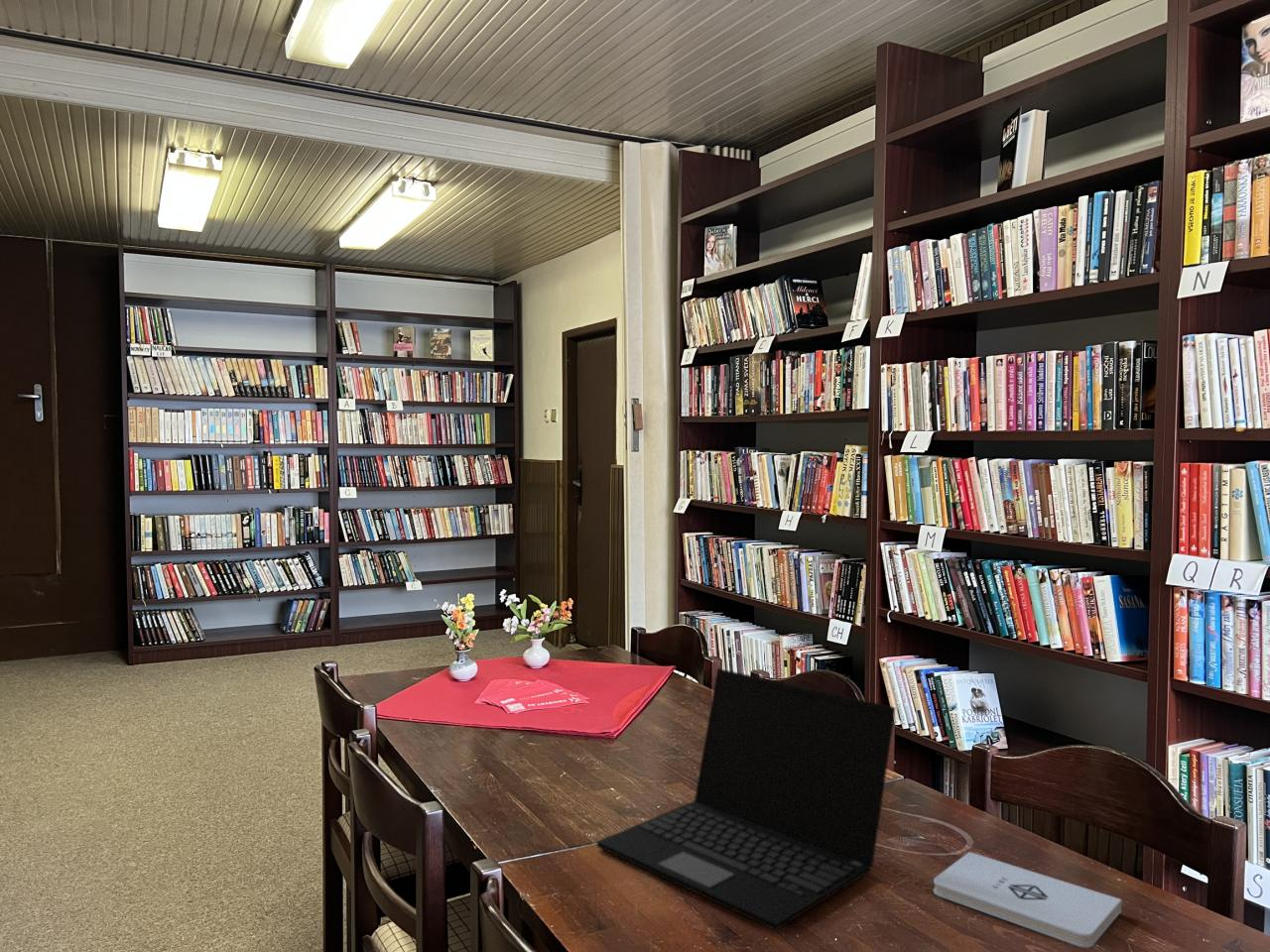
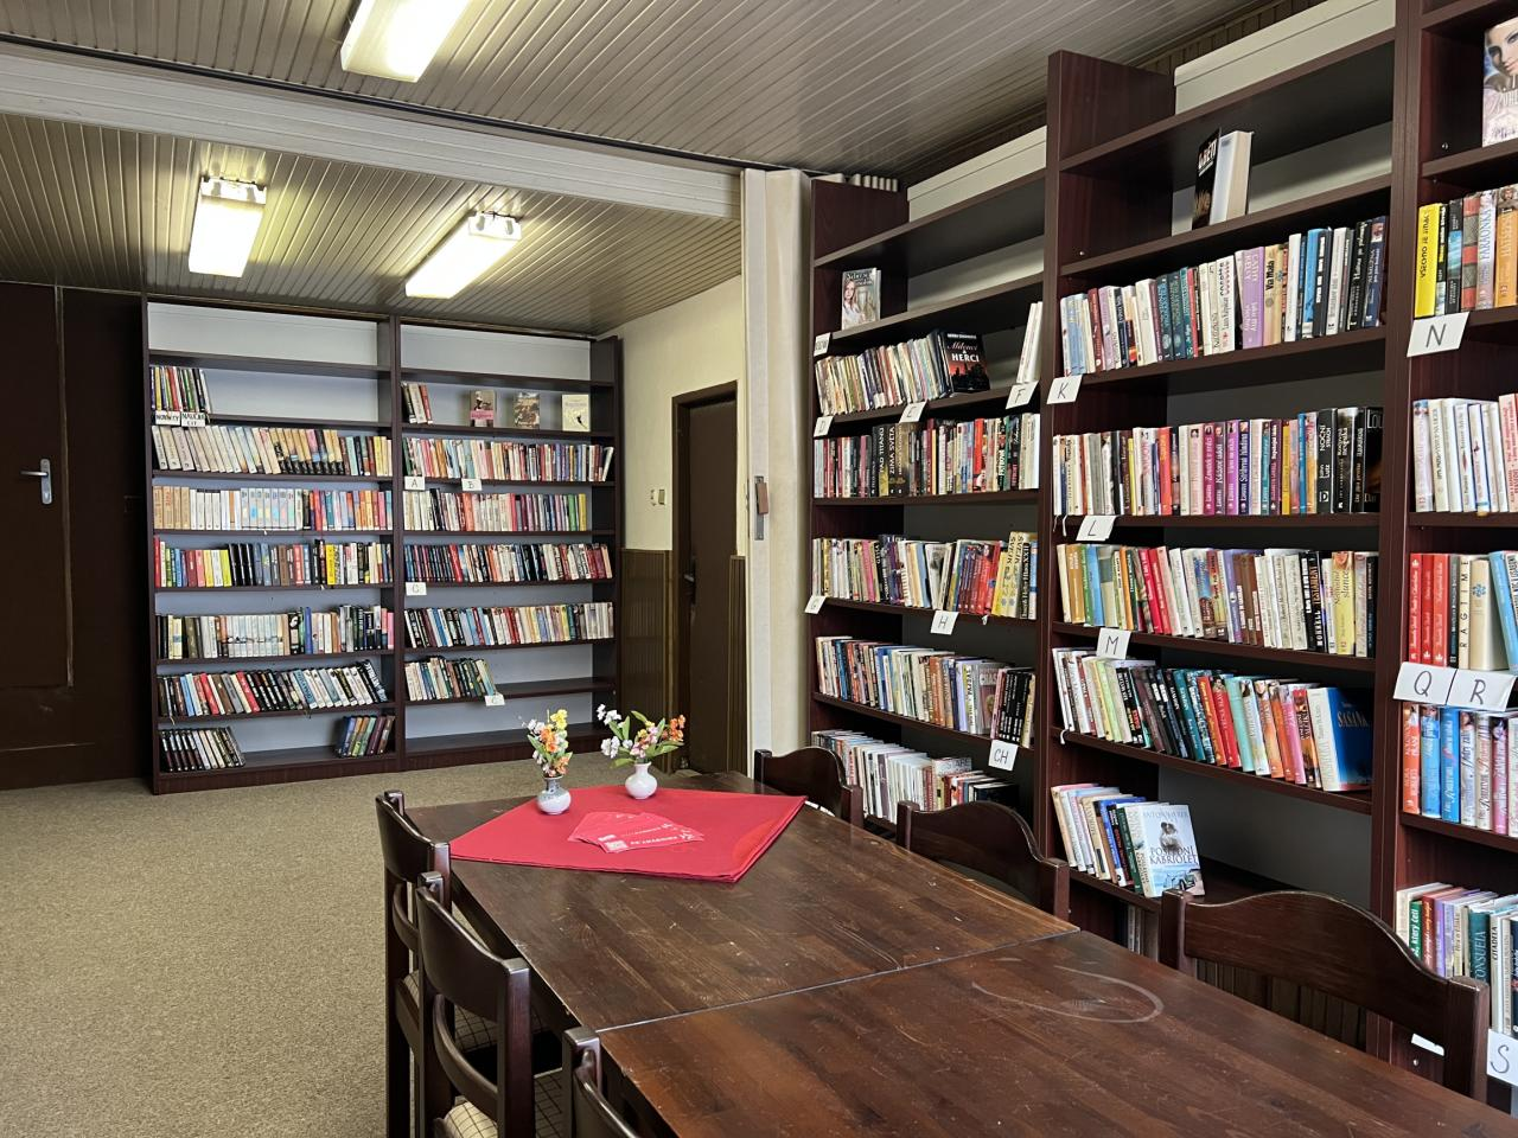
- notepad [933,851,1122,948]
- laptop [596,667,896,931]
